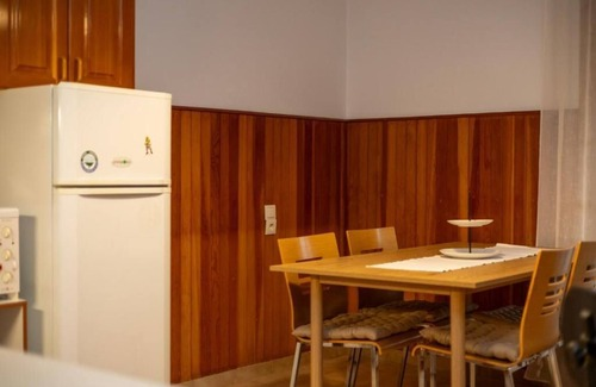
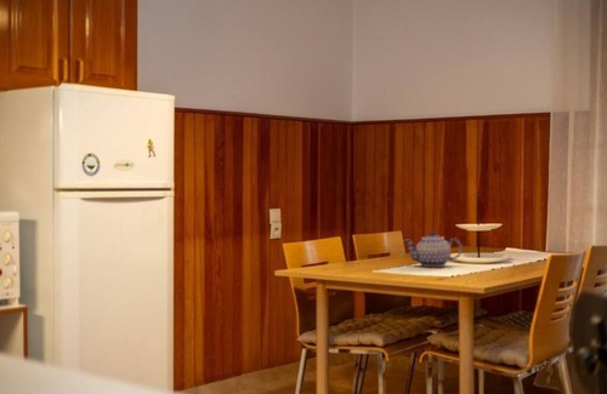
+ teapot [403,230,464,268]
